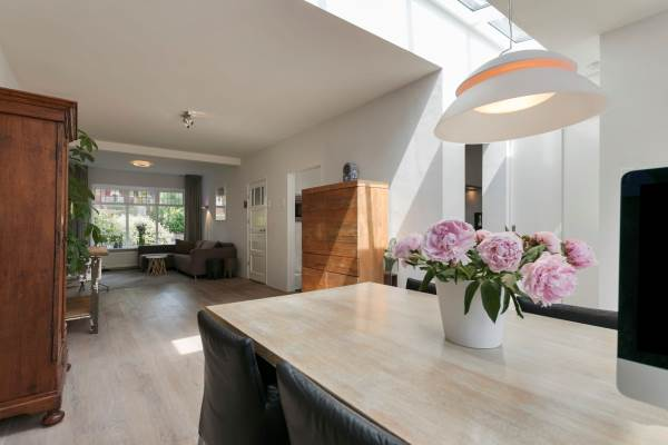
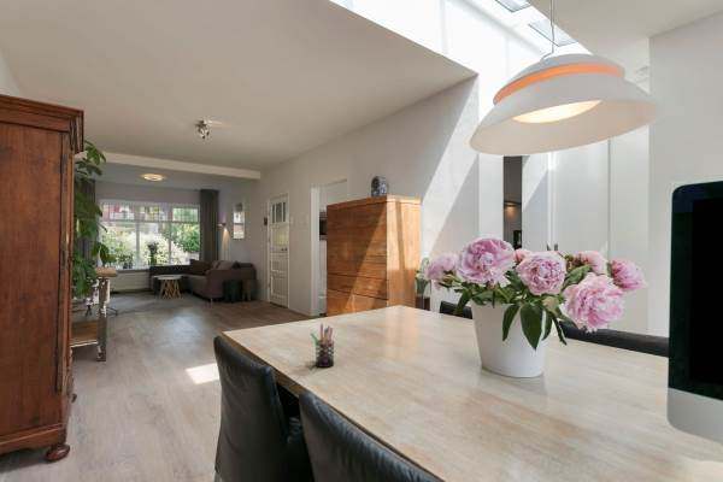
+ pen holder [310,323,335,369]
